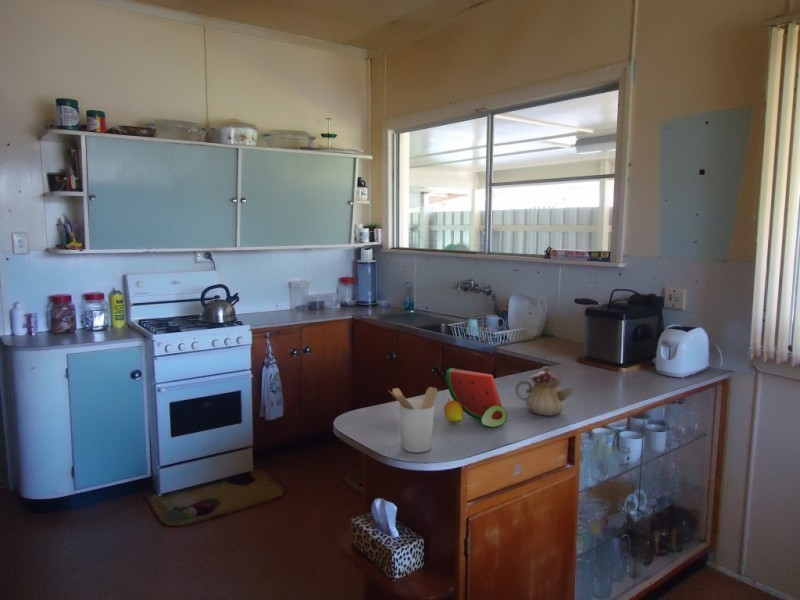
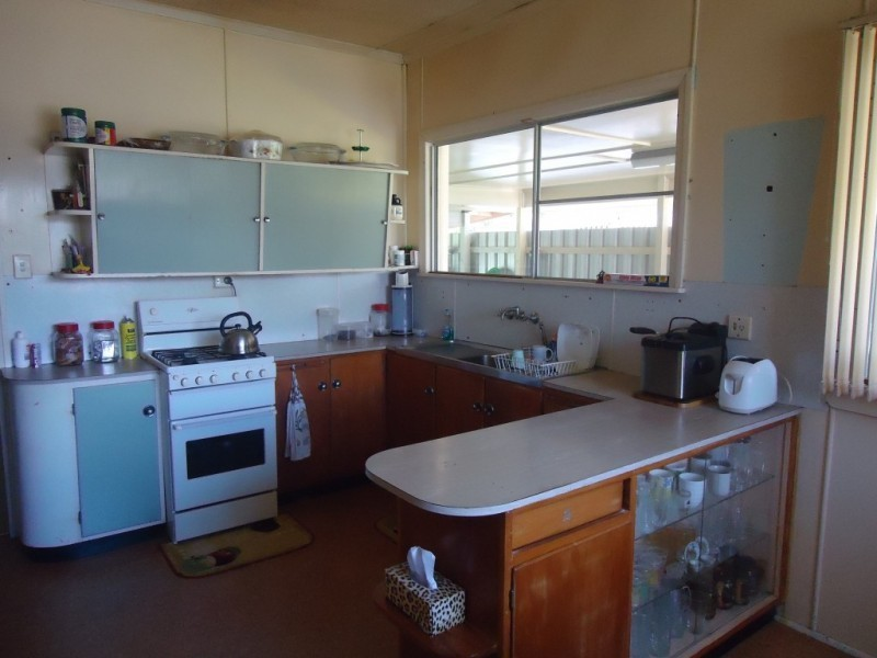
- utensil holder [387,386,438,454]
- watermelon [443,367,508,428]
- teapot [514,365,575,417]
